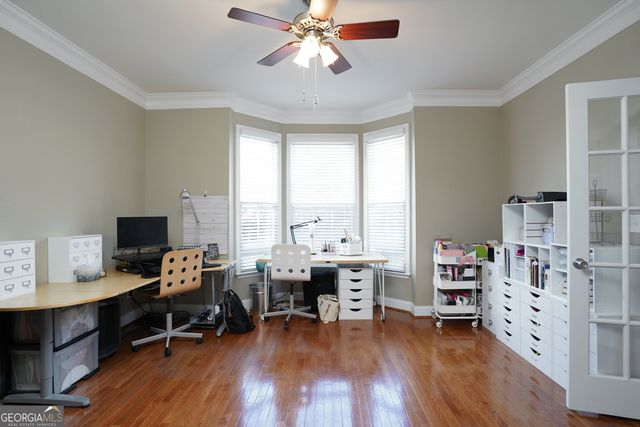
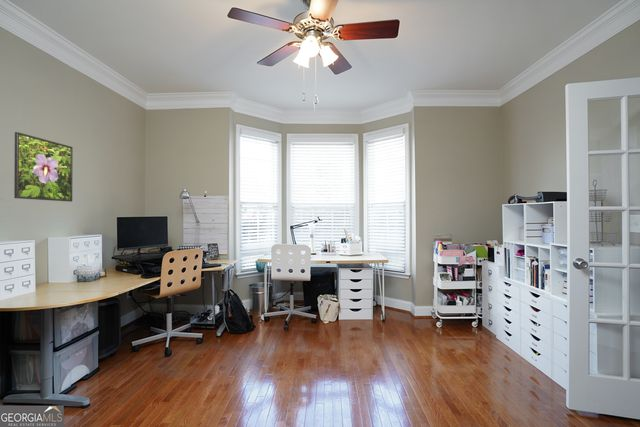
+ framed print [13,131,74,203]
